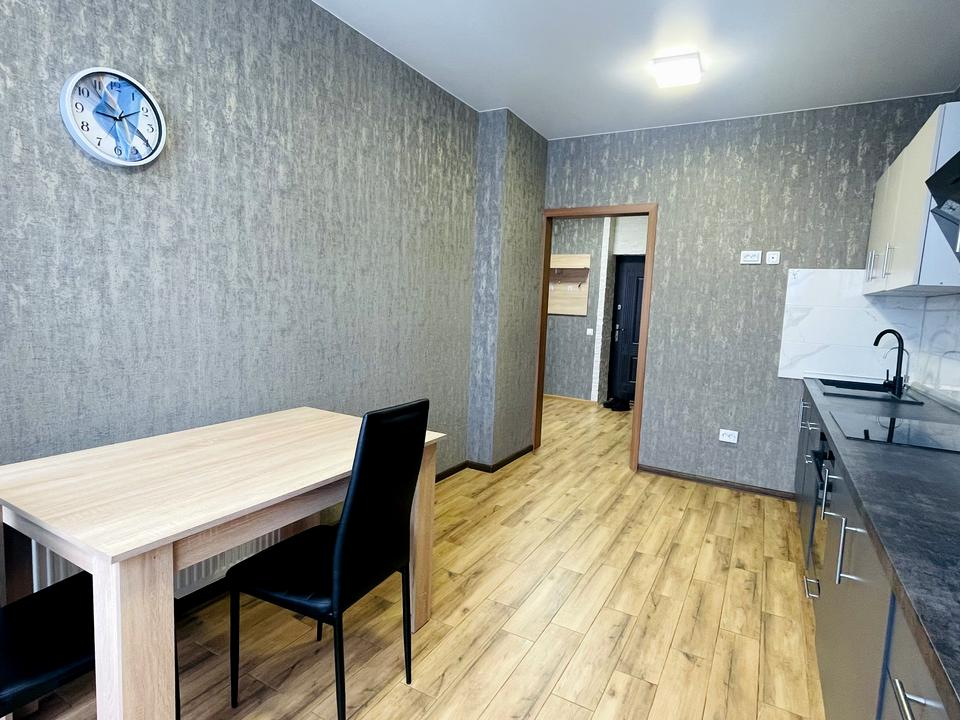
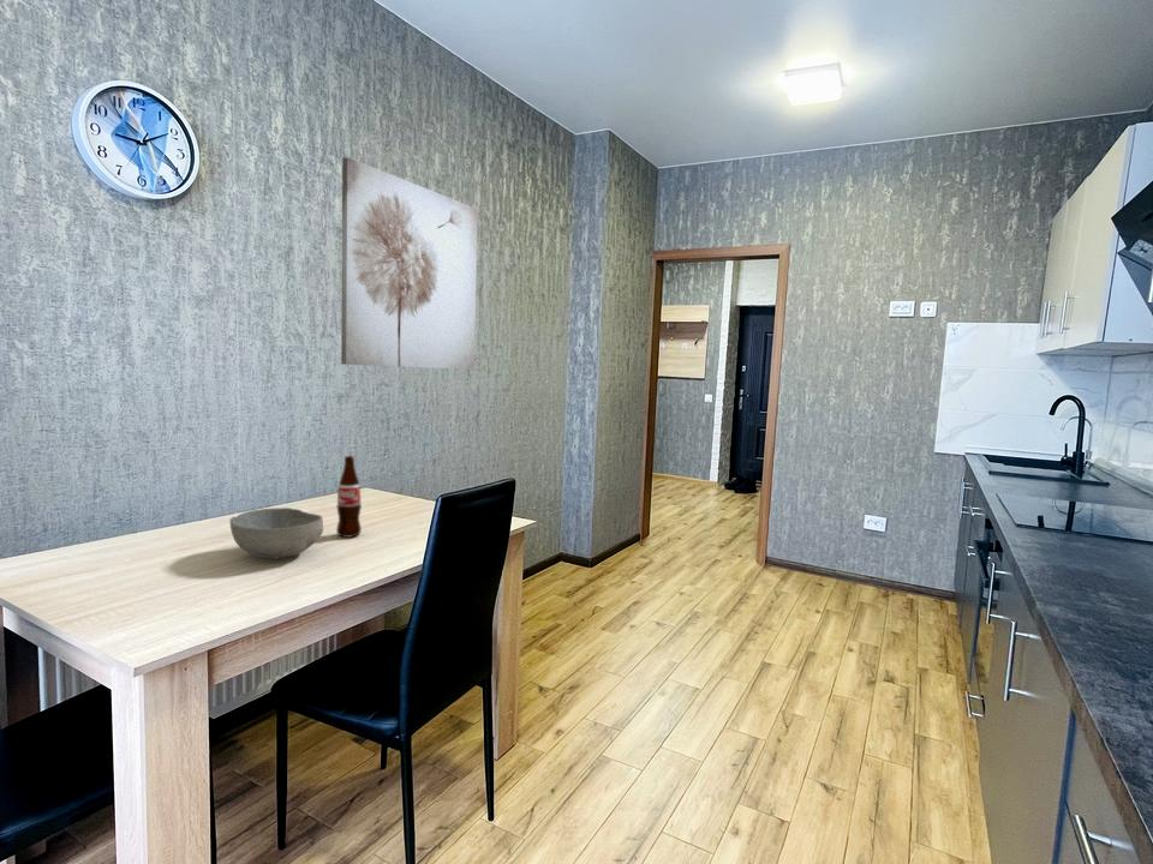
+ bottle [335,455,363,539]
+ bowl [229,506,324,560]
+ wall art [340,156,479,371]
